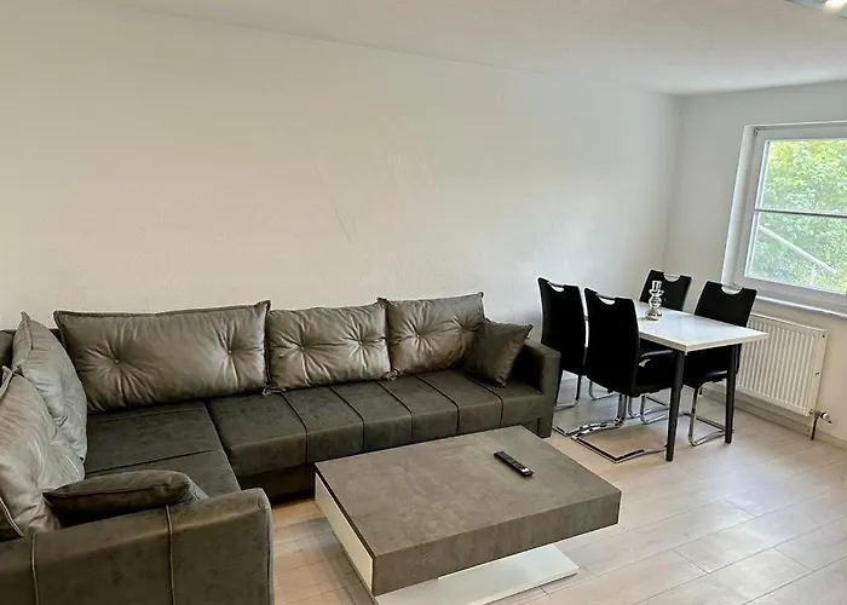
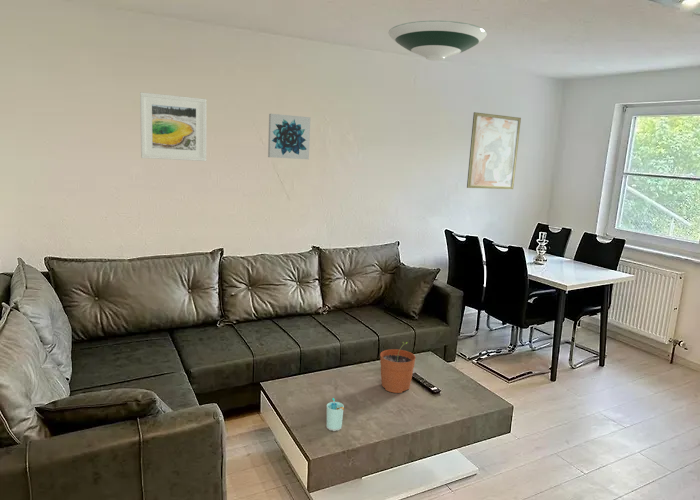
+ plant pot [379,341,416,394]
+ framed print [139,91,208,162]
+ wall art [267,113,311,160]
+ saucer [388,20,488,62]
+ wall art [466,111,522,190]
+ cup [326,397,345,432]
